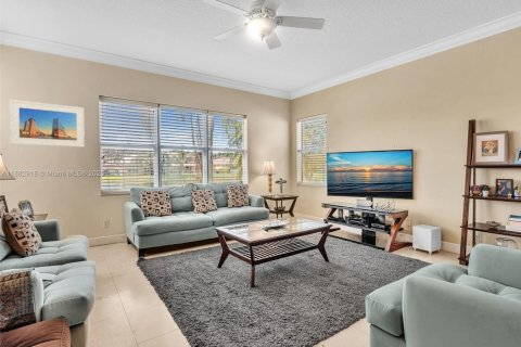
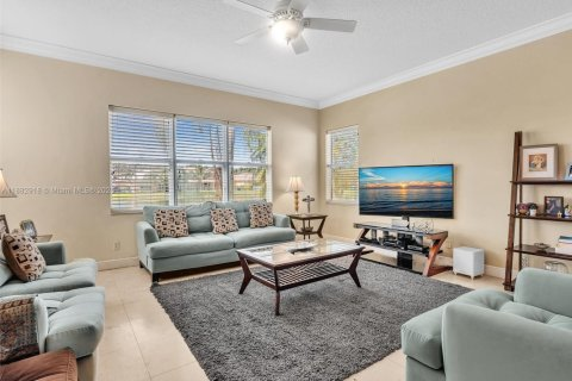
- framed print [9,99,86,149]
